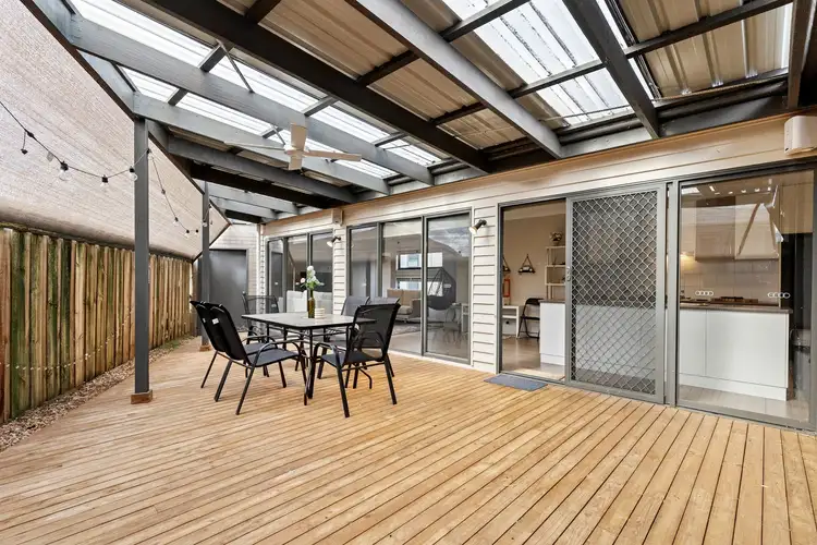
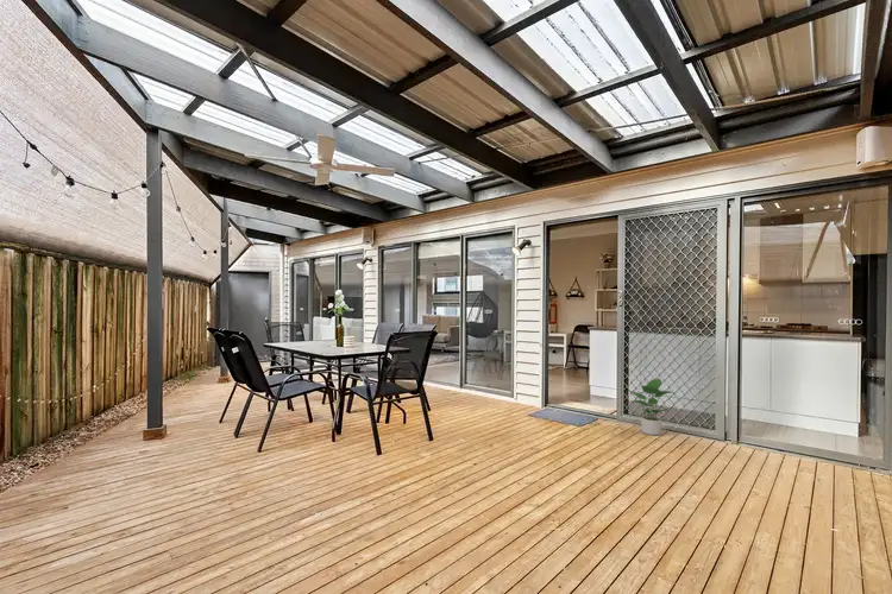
+ potted plant [628,378,674,436]
